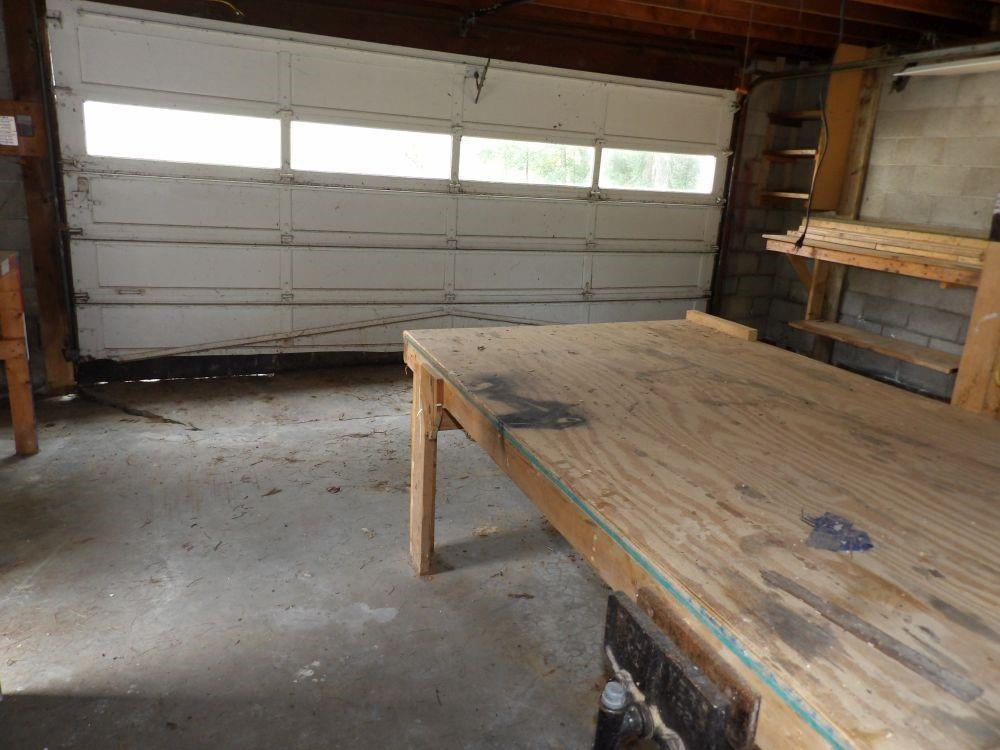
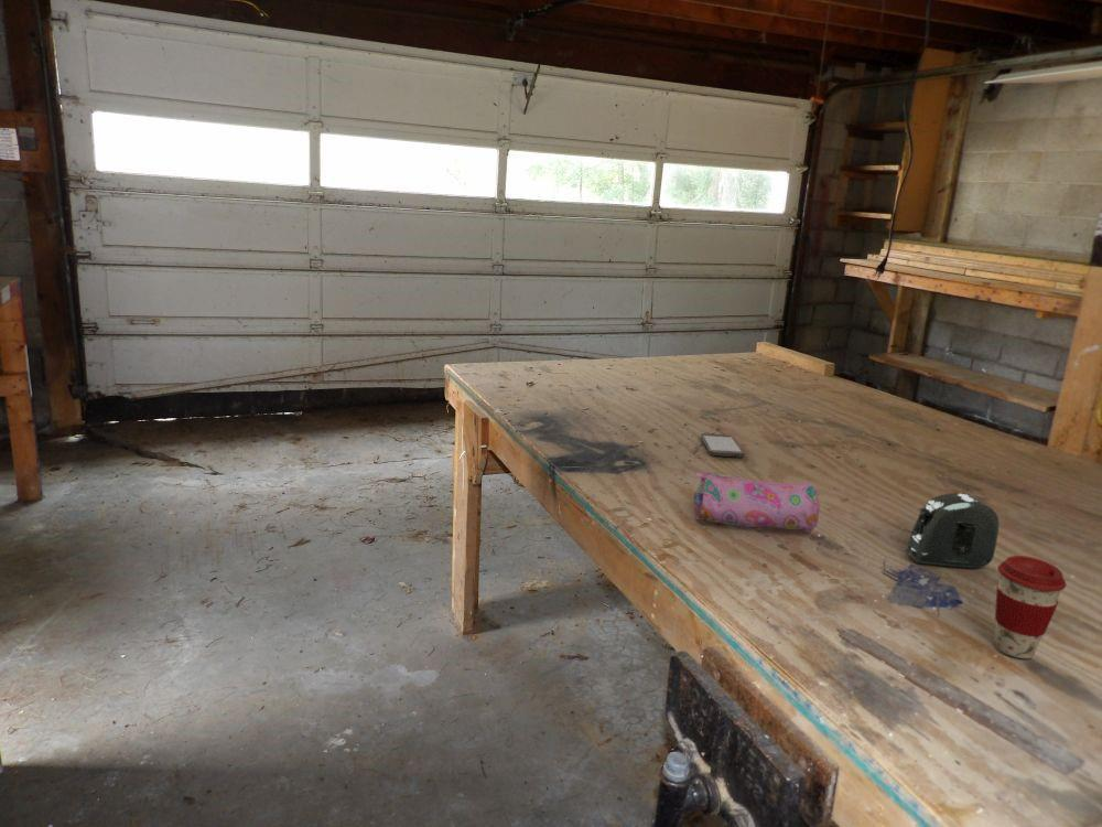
+ pencil case [692,471,821,534]
+ coffee cup [993,555,1067,659]
+ smartphone [700,432,745,458]
+ tape measure [905,492,1000,569]
